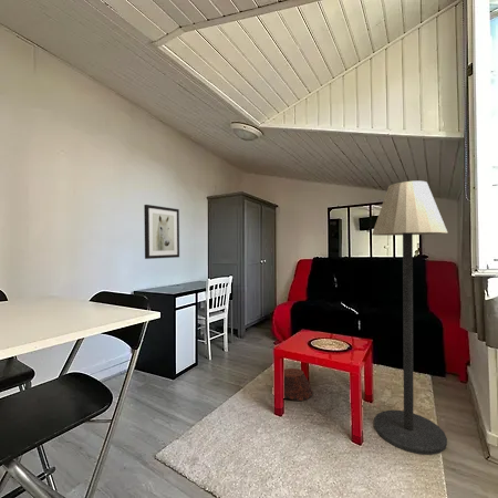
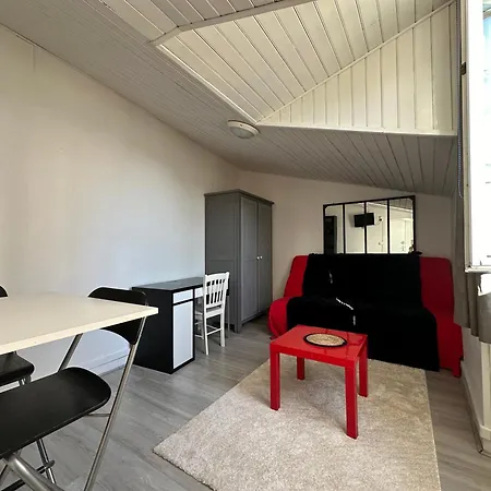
- woven basket [283,367,314,402]
- wall art [143,204,180,260]
- floor lamp [371,180,448,456]
